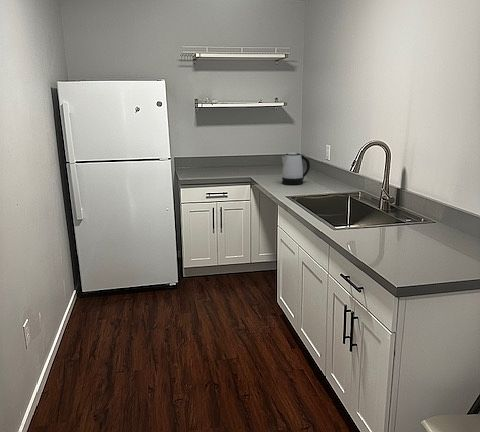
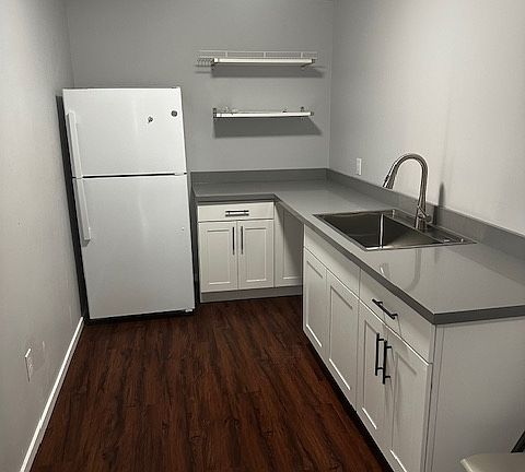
- kettle [281,152,311,186]
